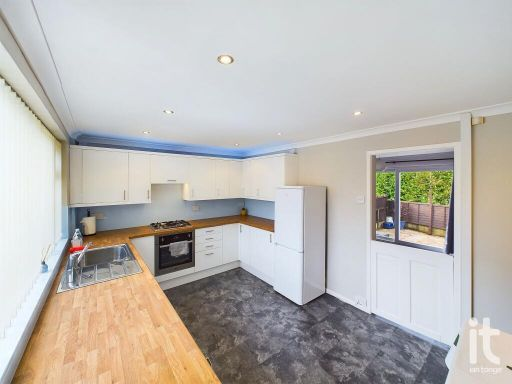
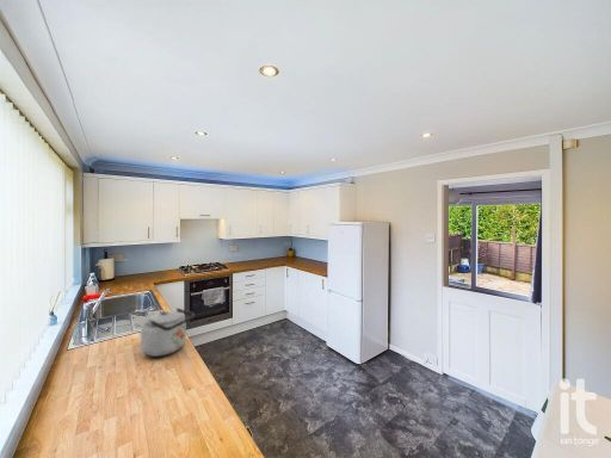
+ kettle [140,307,196,358]
